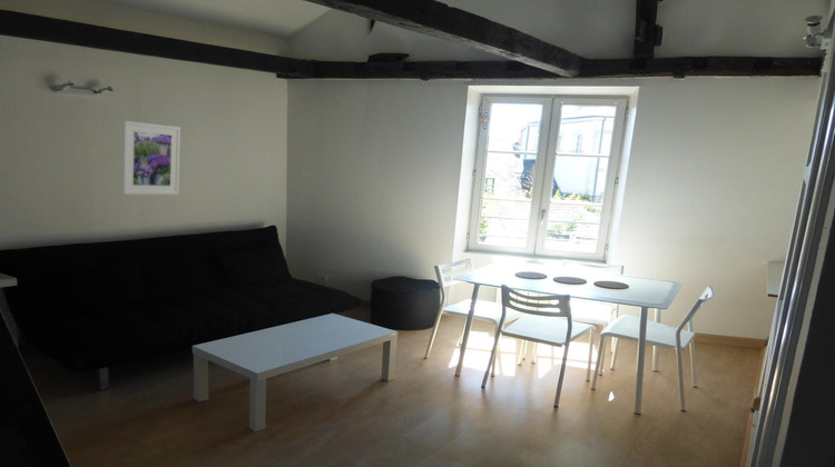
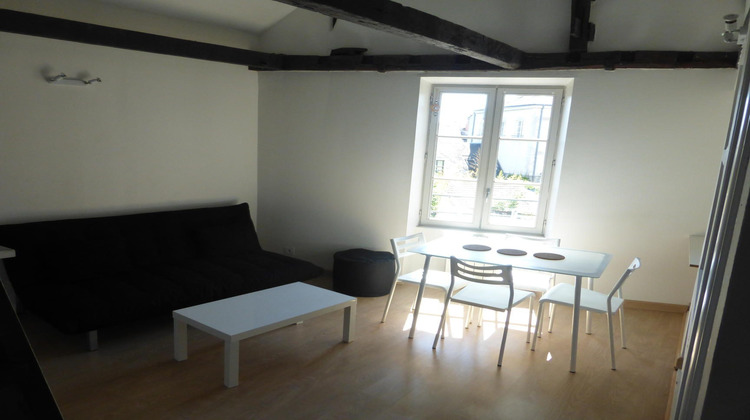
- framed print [121,120,181,196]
